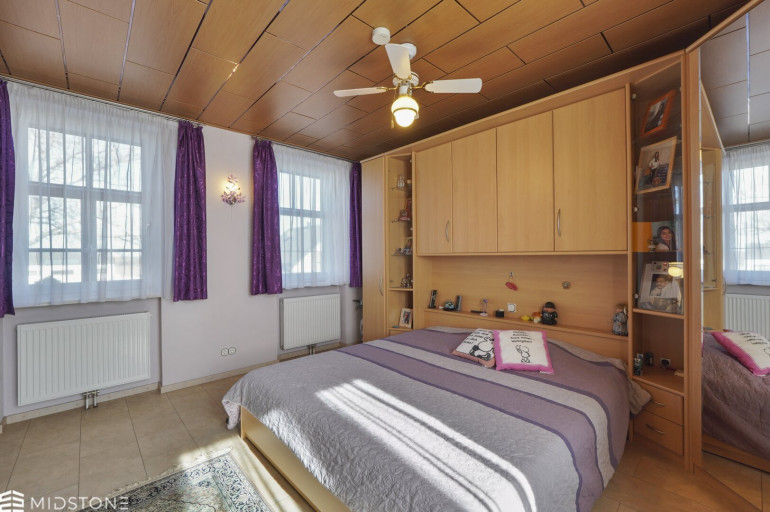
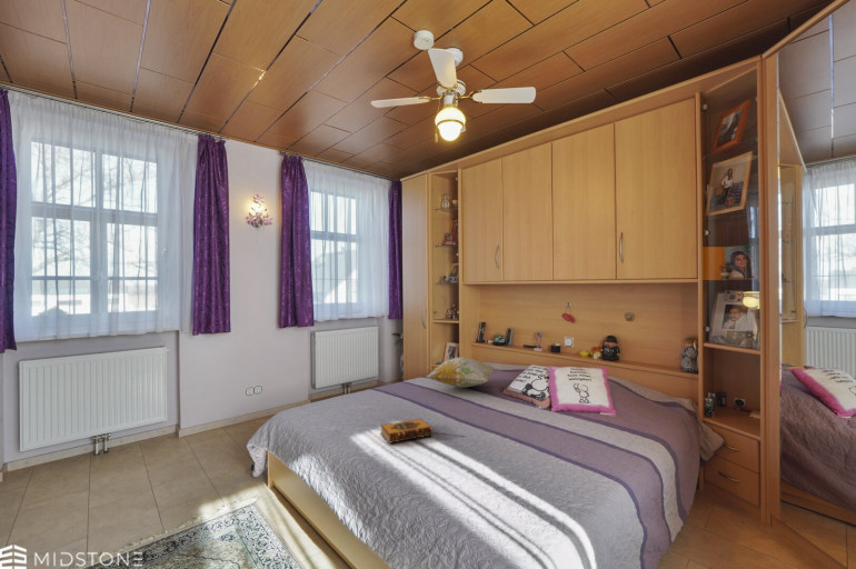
+ hardback book [379,418,434,445]
+ decorative pillow [426,356,497,389]
